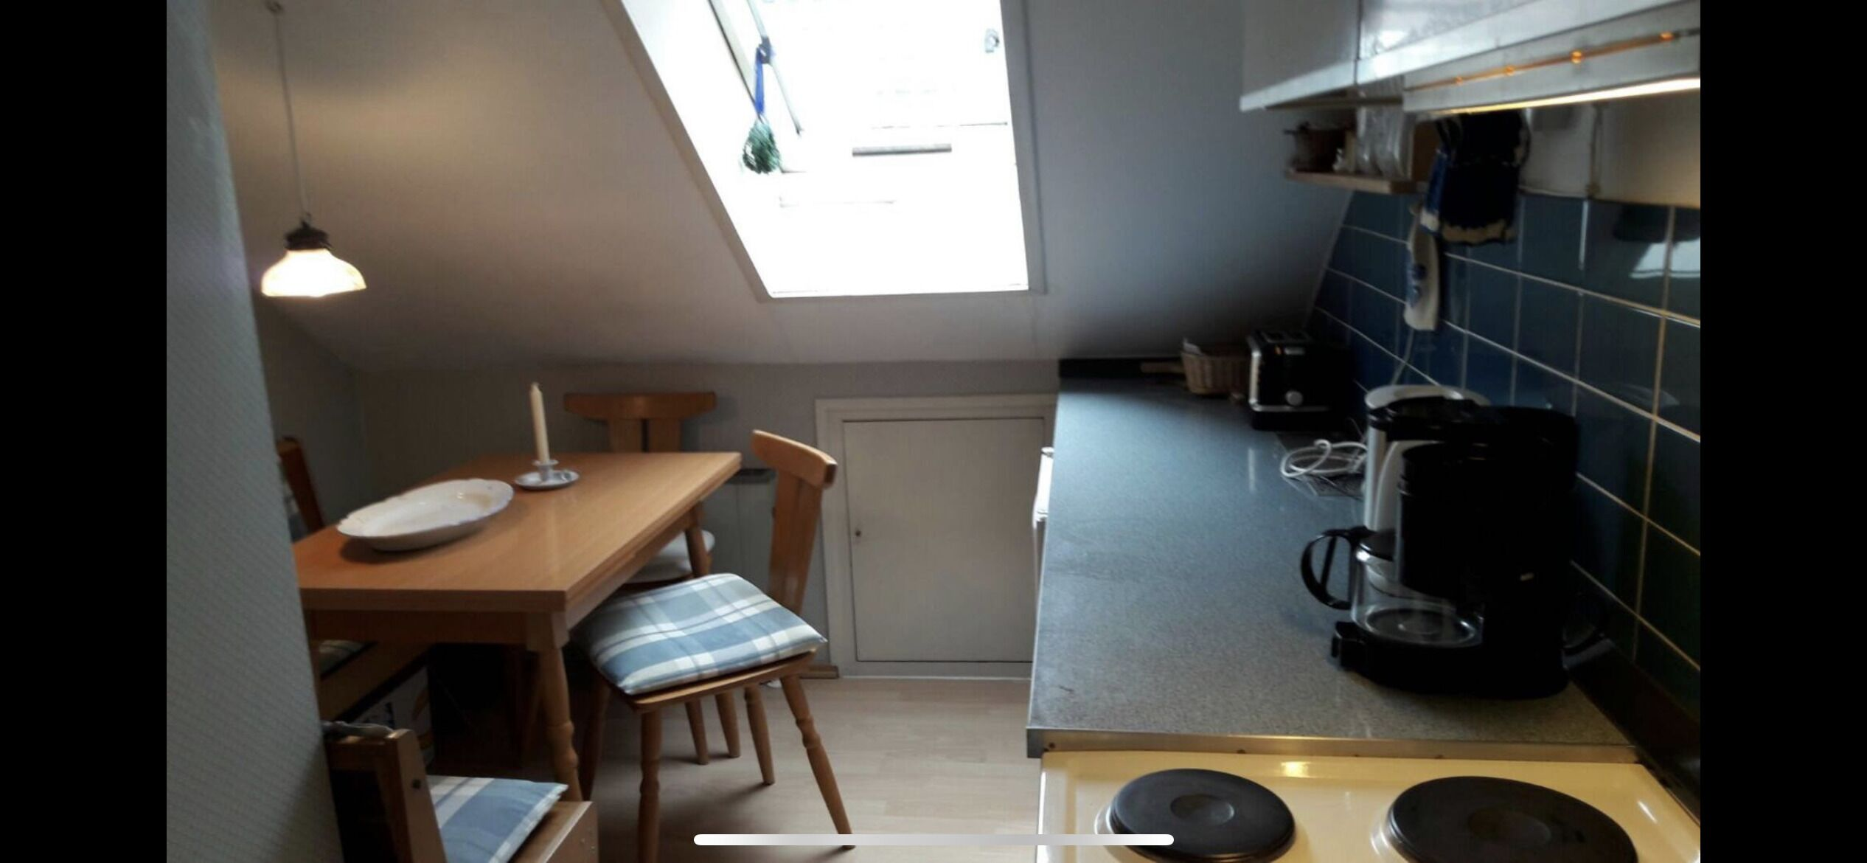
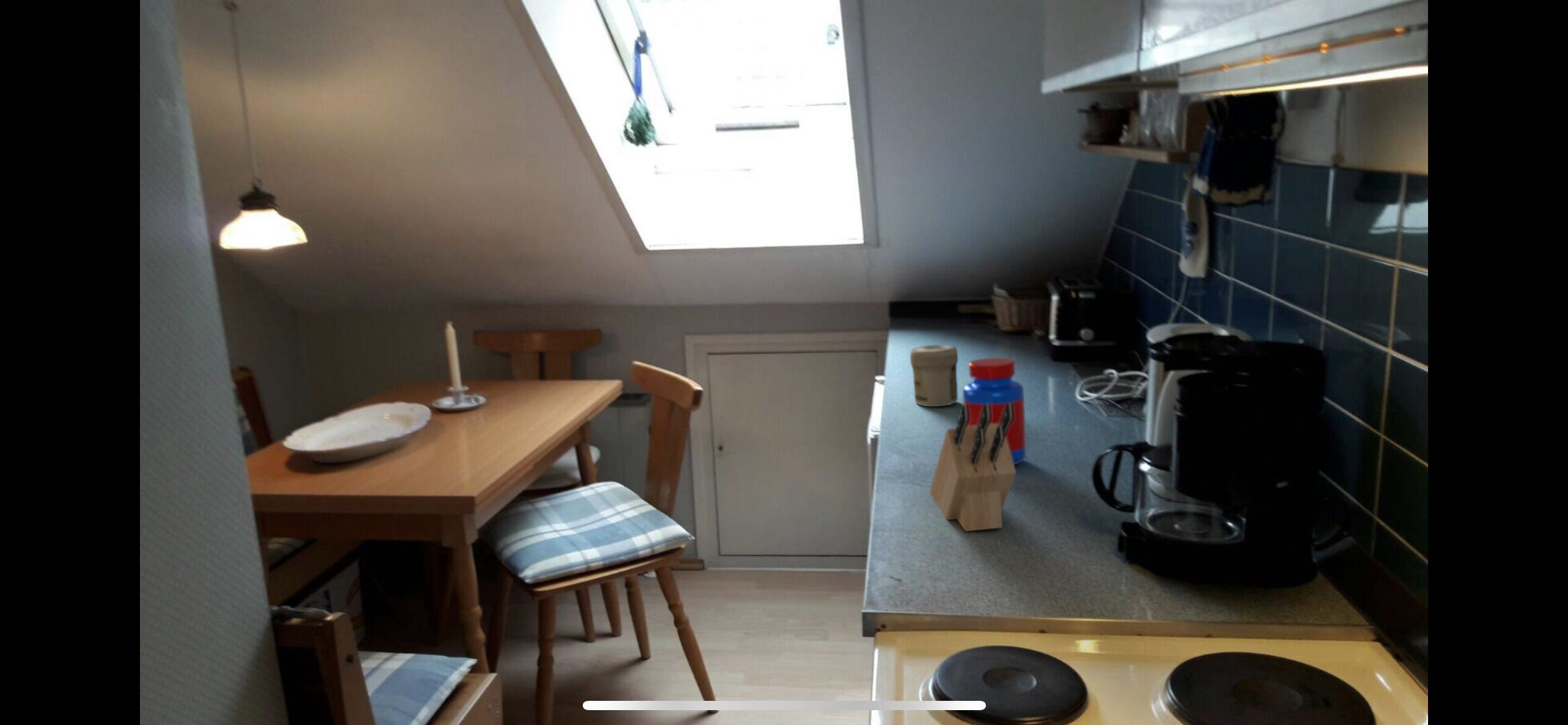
+ jar [962,357,1027,465]
+ jar [910,344,959,407]
+ knife block [929,403,1017,532]
